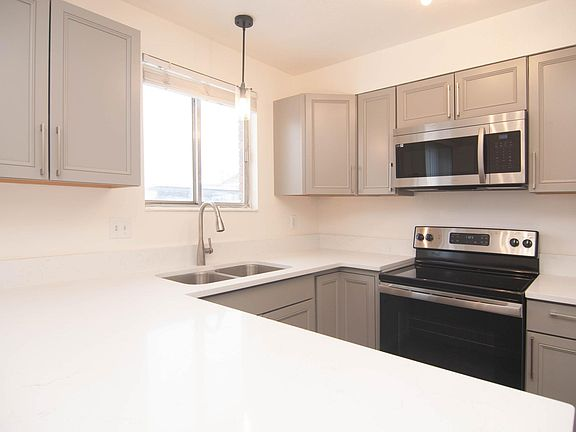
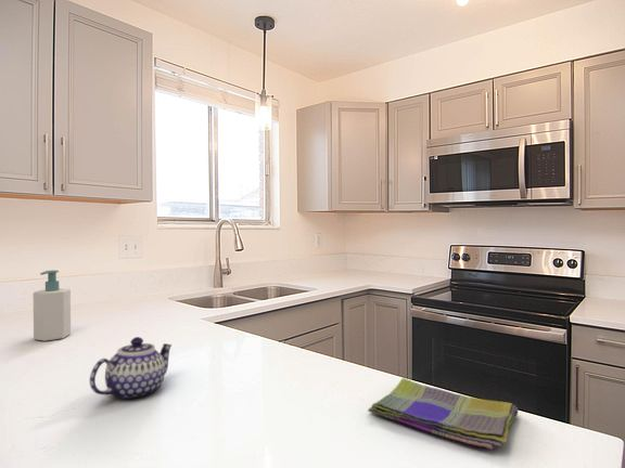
+ soap bottle [33,269,72,342]
+ dish towel [367,377,519,451]
+ teapot [89,336,173,400]
